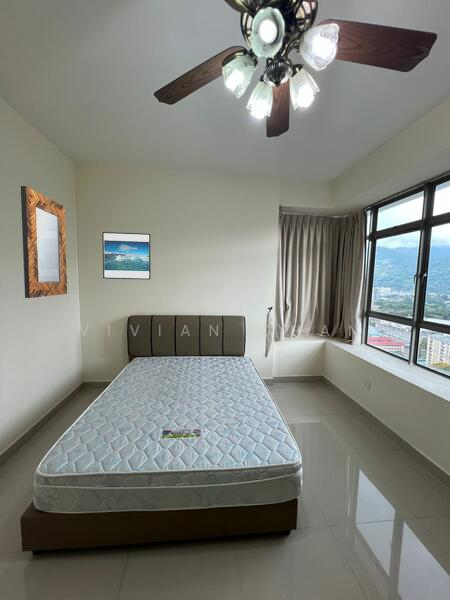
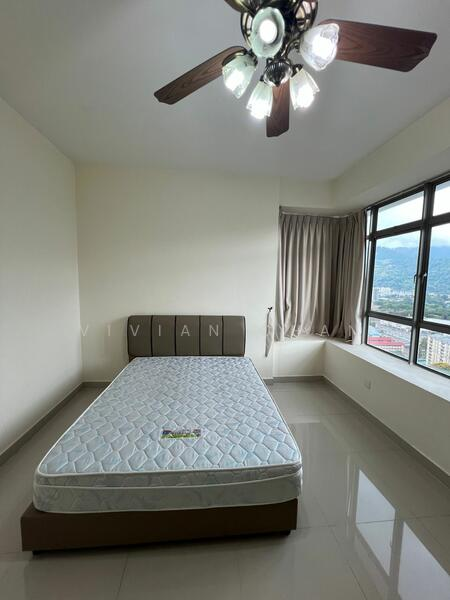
- home mirror [20,185,68,299]
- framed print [101,231,152,281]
